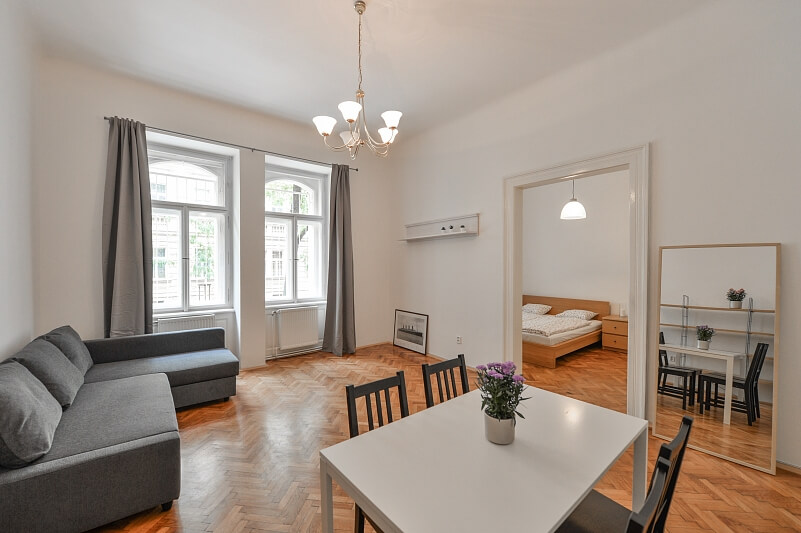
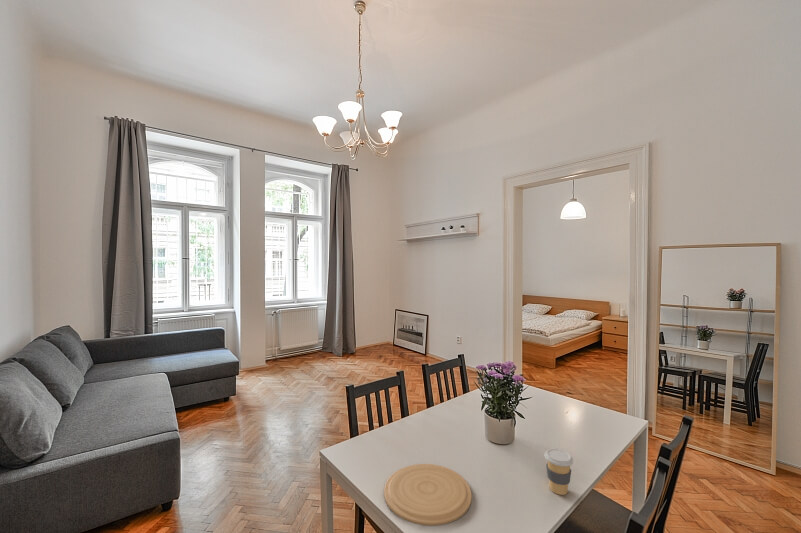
+ plate [383,463,473,527]
+ coffee cup [543,448,574,496]
